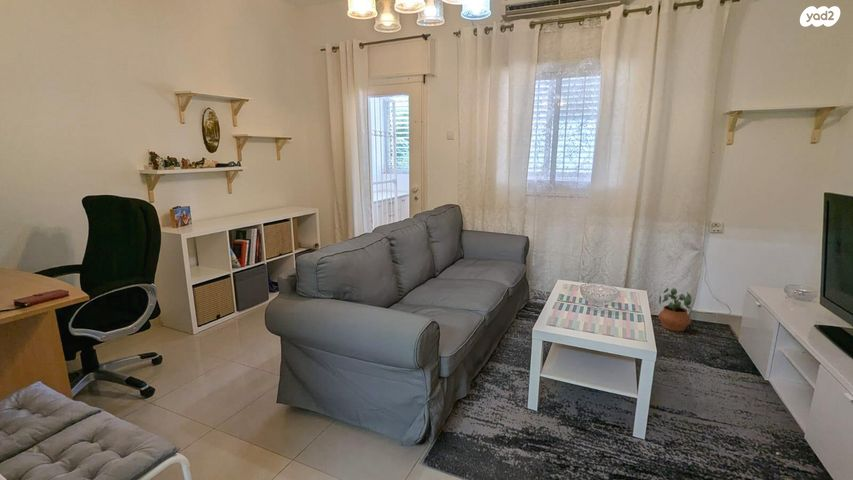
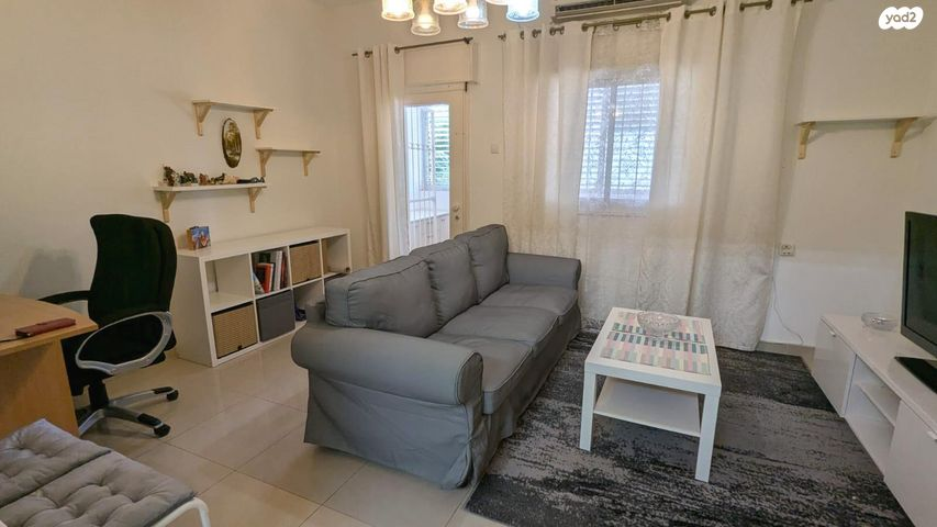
- potted plant [657,287,693,332]
